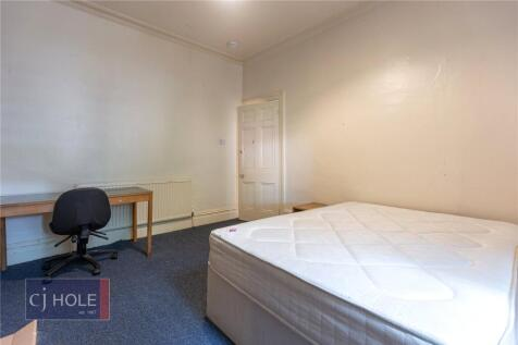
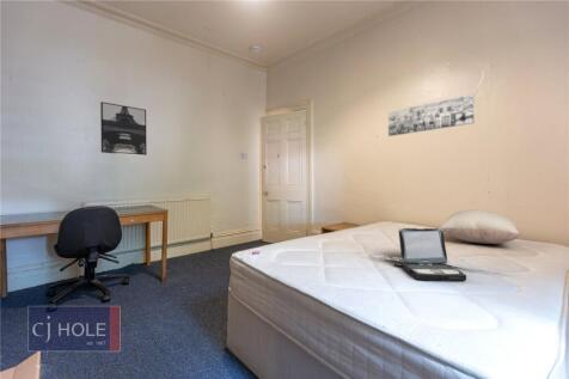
+ pillow [440,209,522,245]
+ laptop [393,227,467,282]
+ wall art [387,92,476,137]
+ wall art [99,100,148,157]
